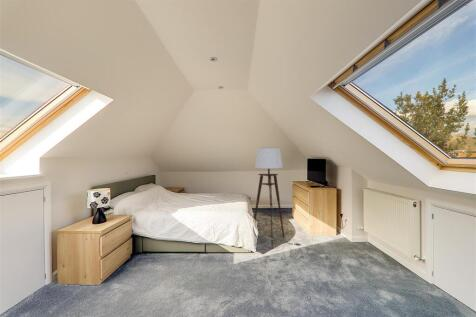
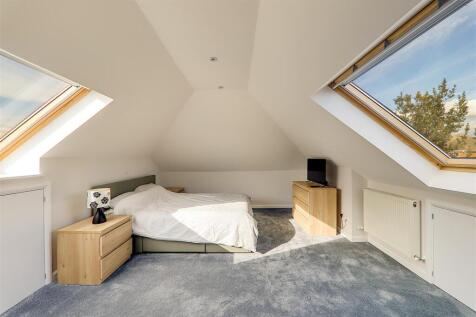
- floor lamp [253,147,302,250]
